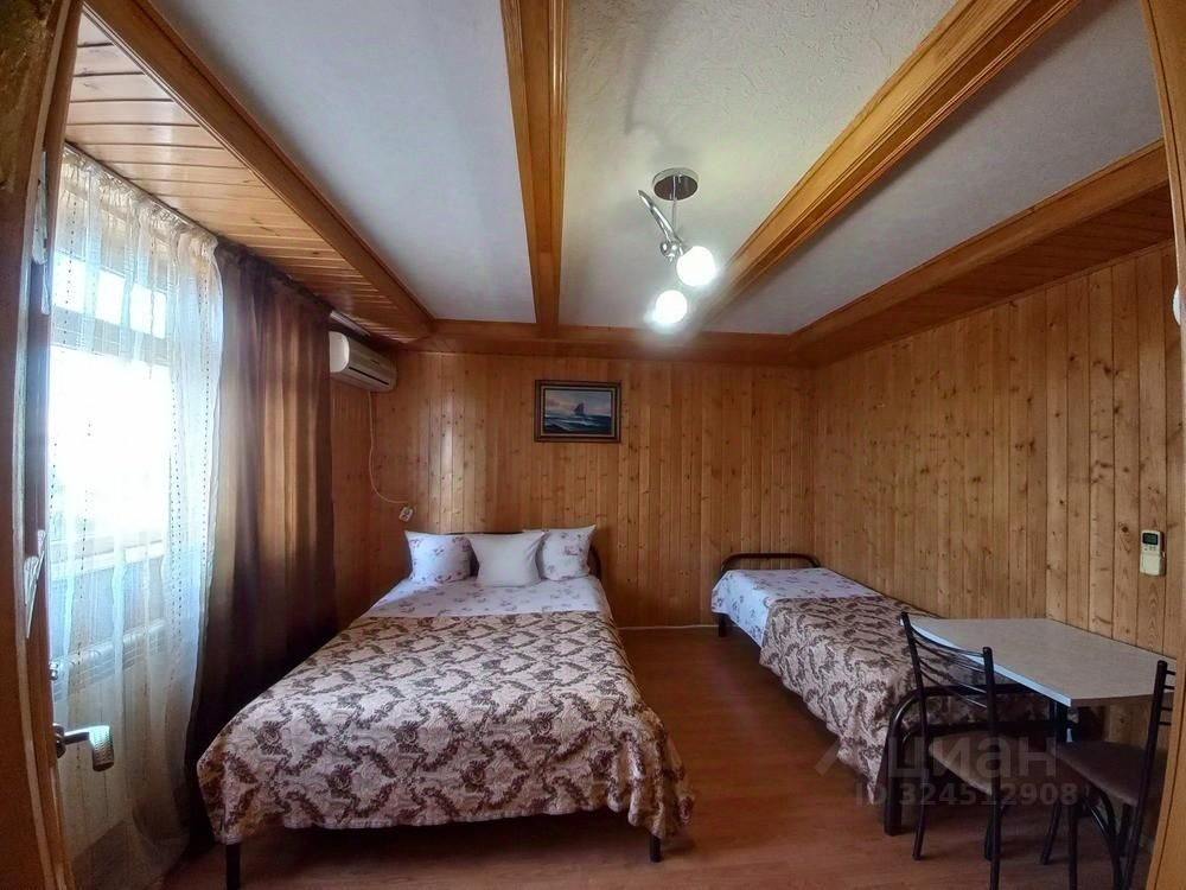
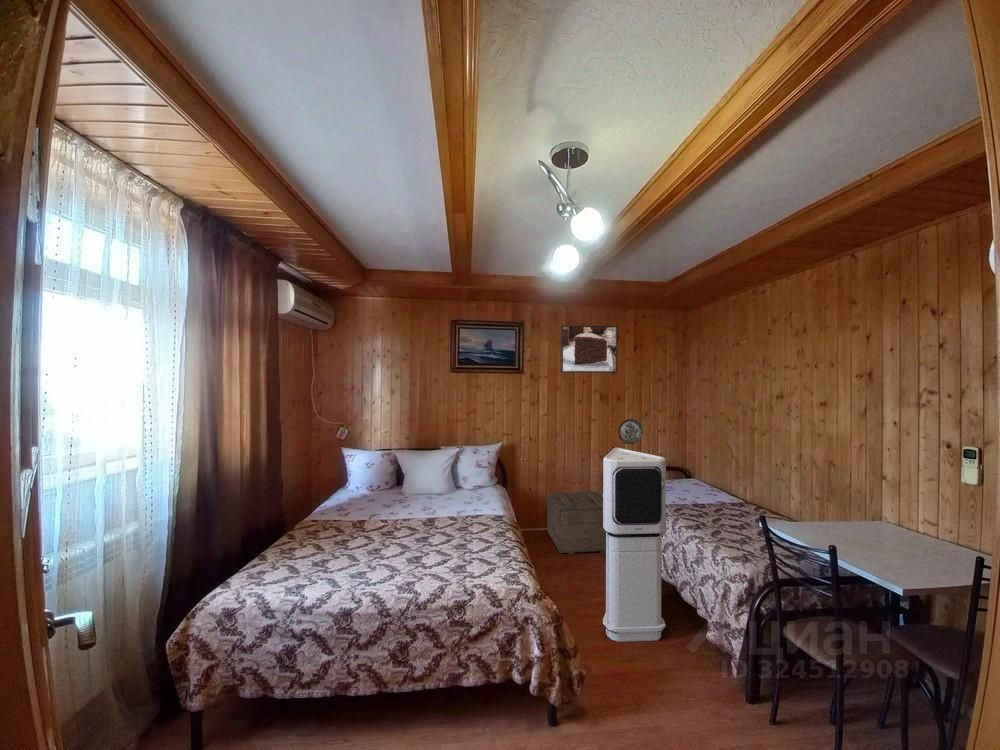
+ decorative plate [617,418,644,445]
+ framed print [560,324,619,374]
+ air purifier [602,447,667,643]
+ wooden crate [546,489,607,555]
